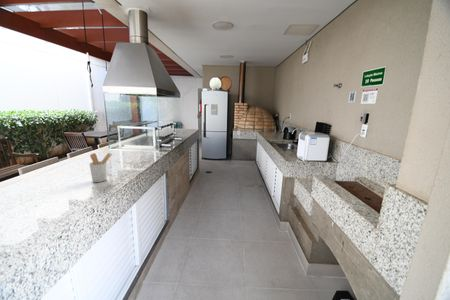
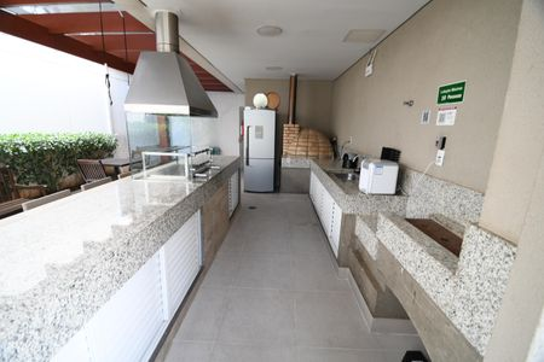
- utensil holder [88,152,113,183]
